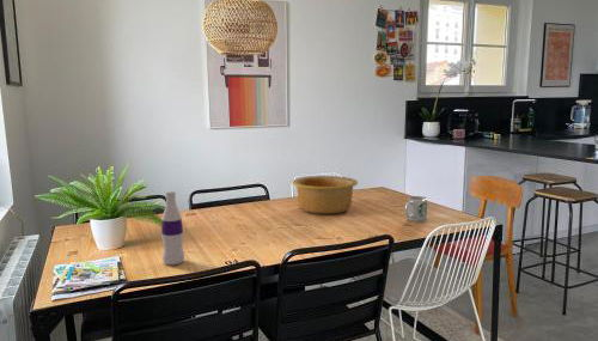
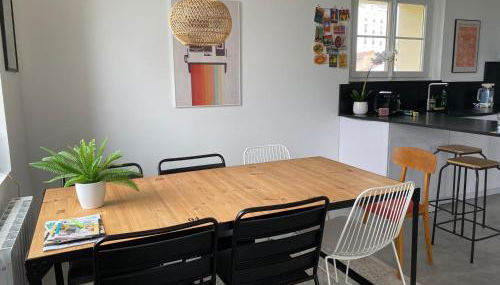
- bottle [160,190,185,266]
- mug [403,195,428,223]
- bowl [291,175,359,215]
